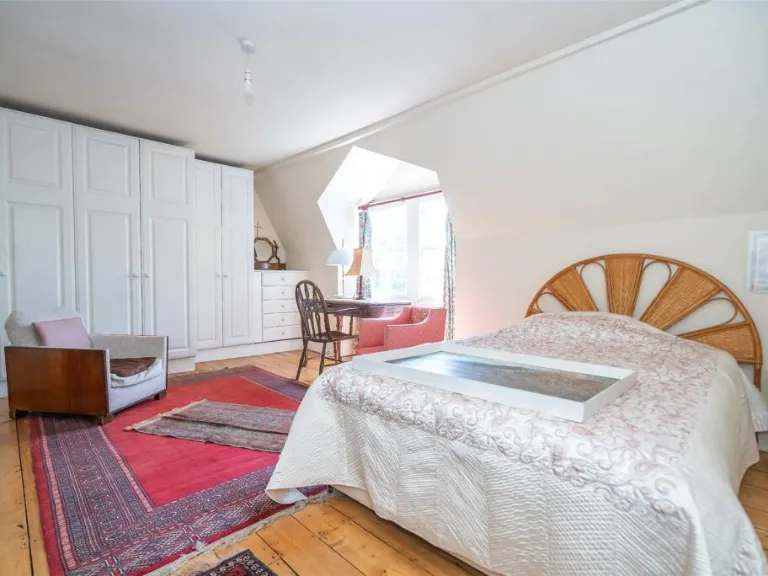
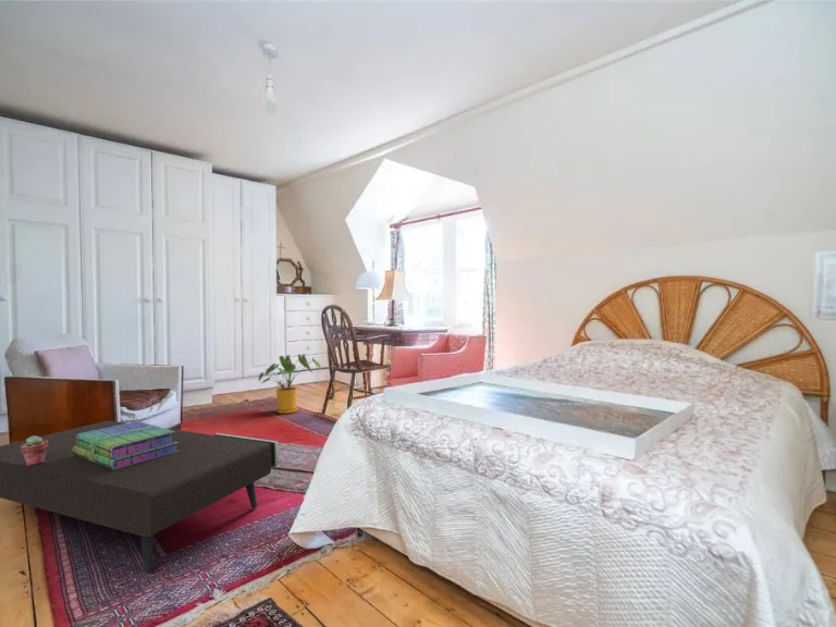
+ house plant [257,353,322,415]
+ stack of books [73,420,179,470]
+ potted succulent [20,434,48,466]
+ coffee table [0,419,280,573]
